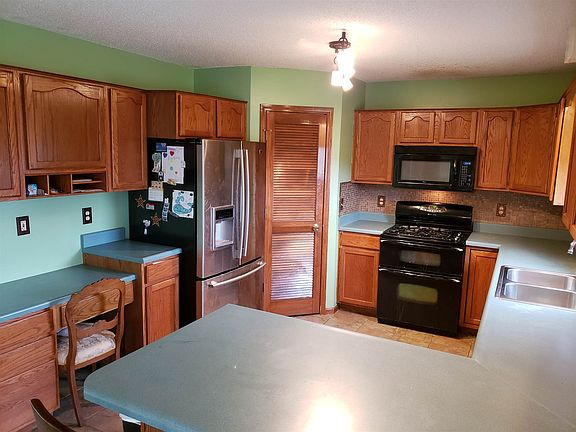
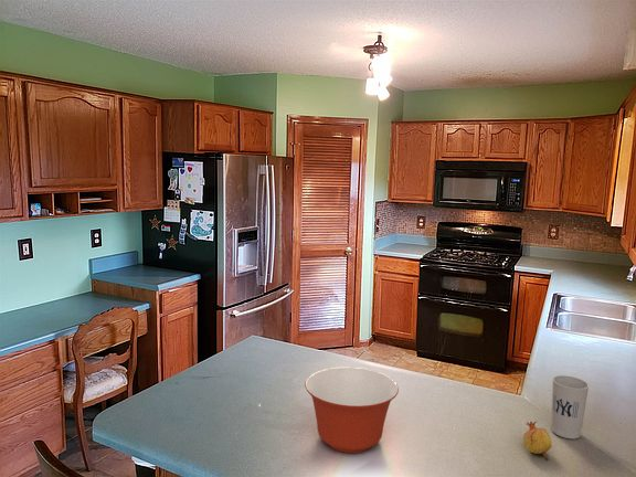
+ fruit [522,421,553,462]
+ cup [551,374,590,439]
+ mixing bowl [304,365,400,454]
